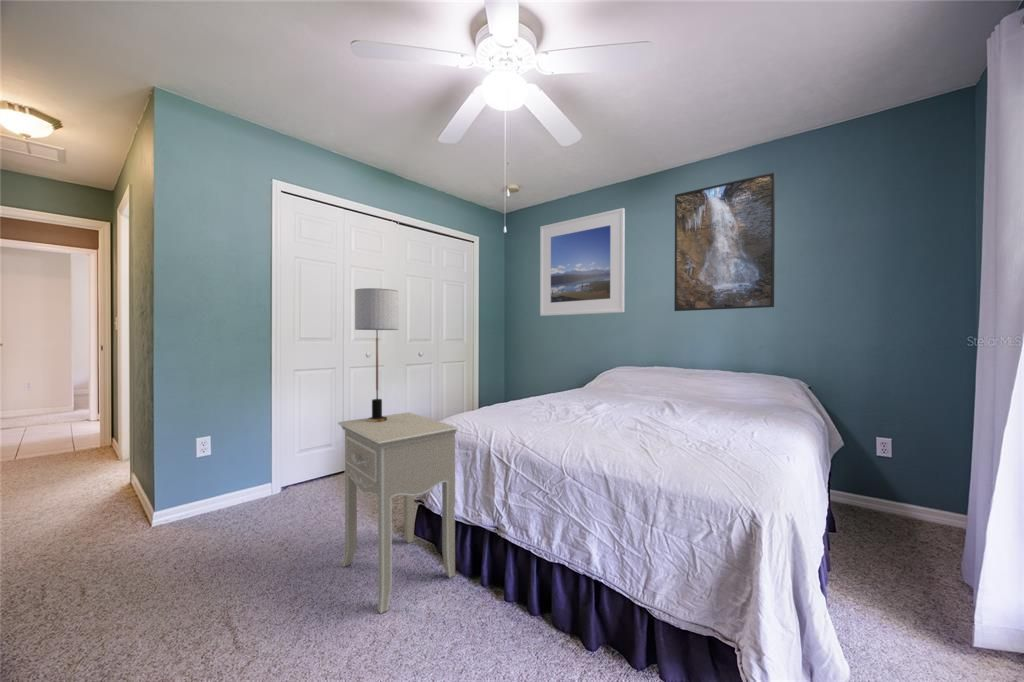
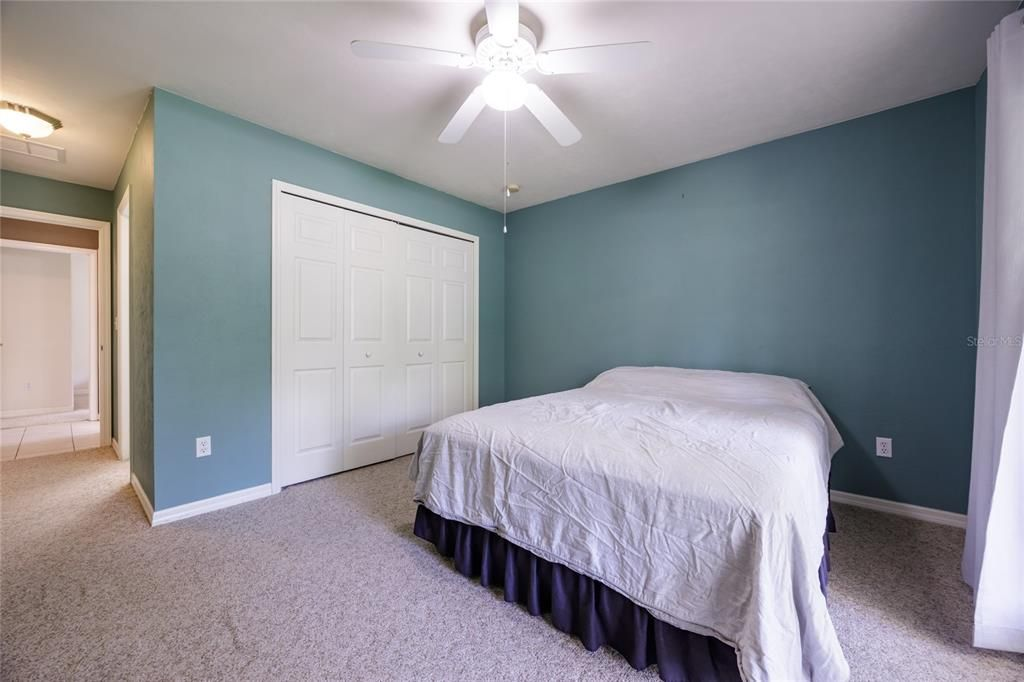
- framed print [539,207,626,317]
- table lamp [354,287,399,422]
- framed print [673,171,776,312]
- nightstand [337,411,459,615]
